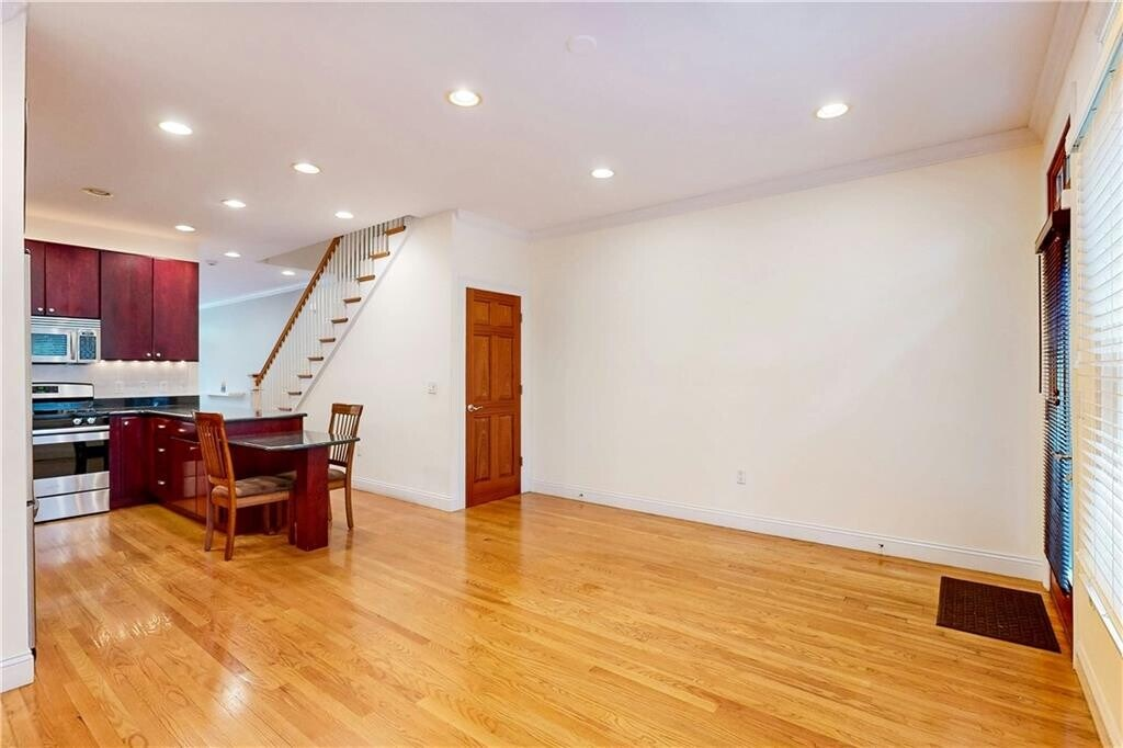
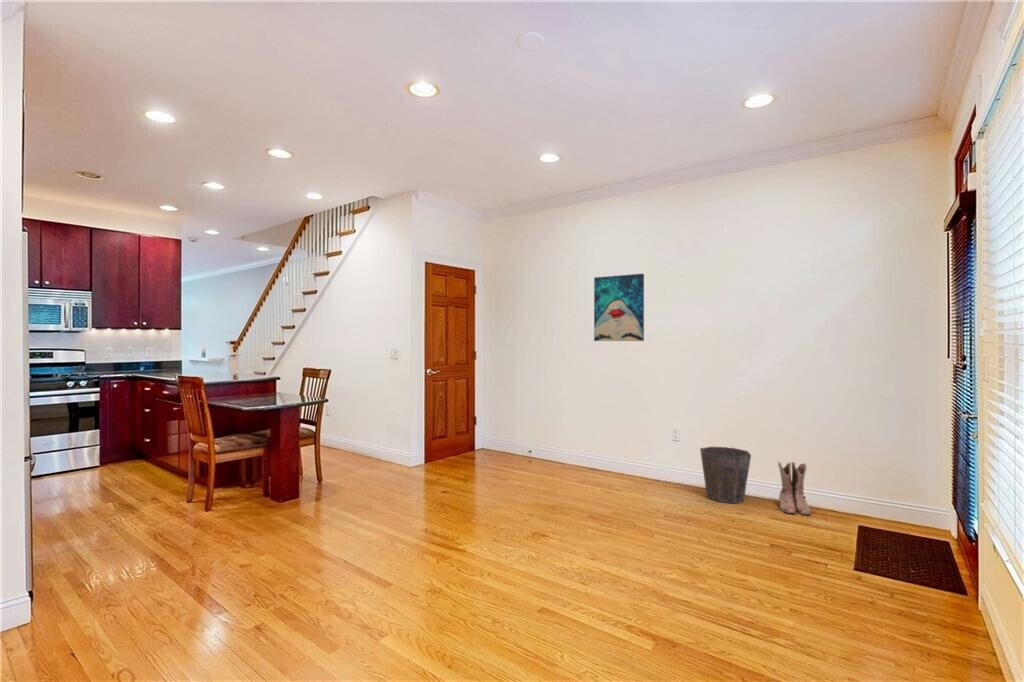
+ waste bin [699,446,752,504]
+ wall art [593,273,645,342]
+ boots [777,461,812,516]
